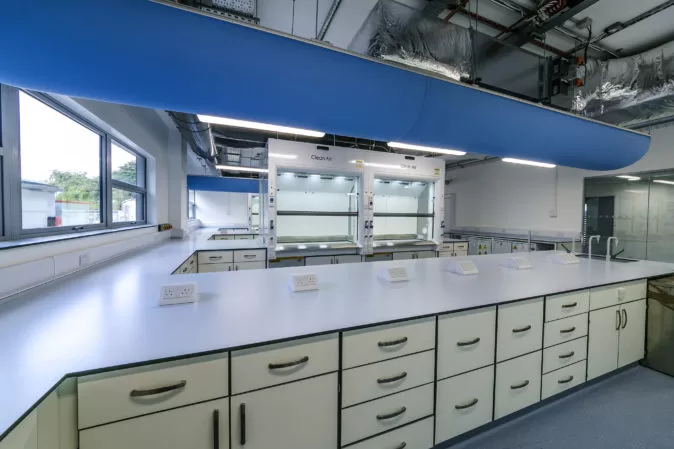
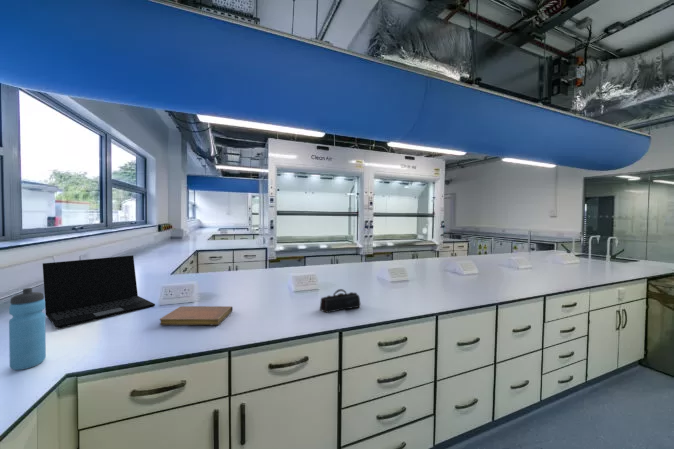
+ water bottle [8,287,47,371]
+ pencil case [319,288,362,314]
+ notebook [159,305,234,326]
+ laptop [42,254,156,329]
